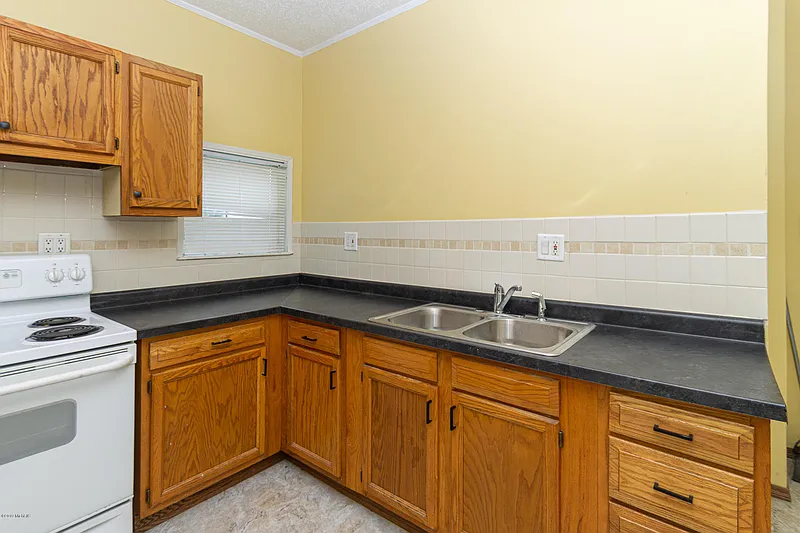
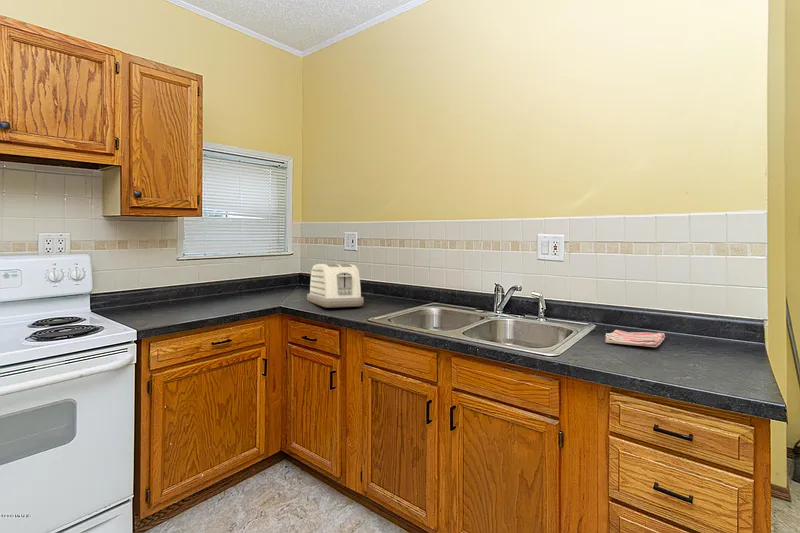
+ dish towel [604,329,666,348]
+ toaster [306,263,365,309]
